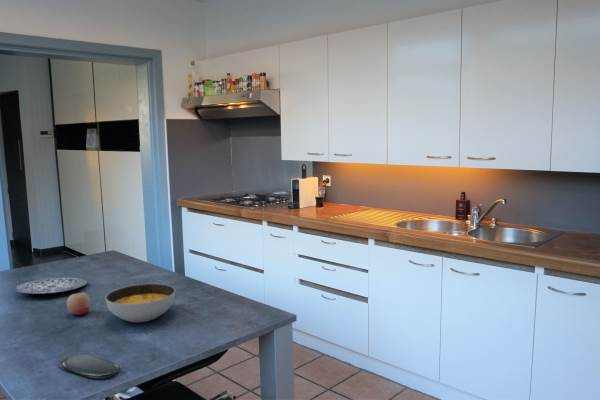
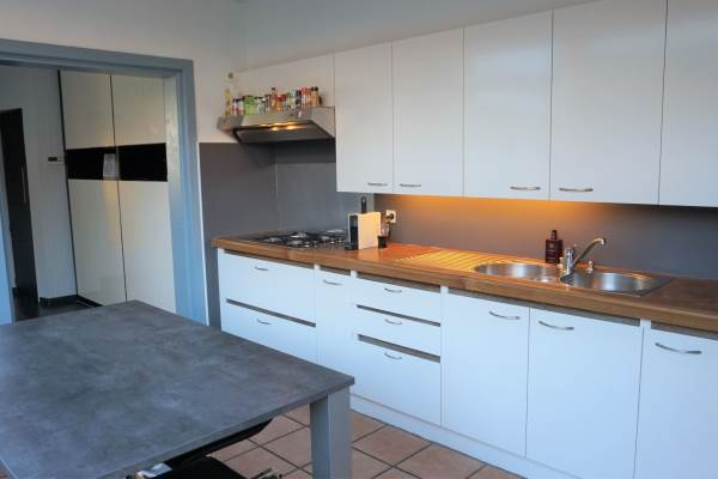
- plate [15,277,88,295]
- oval tray [57,354,120,379]
- soup bowl [104,283,176,323]
- fruit [65,292,92,316]
